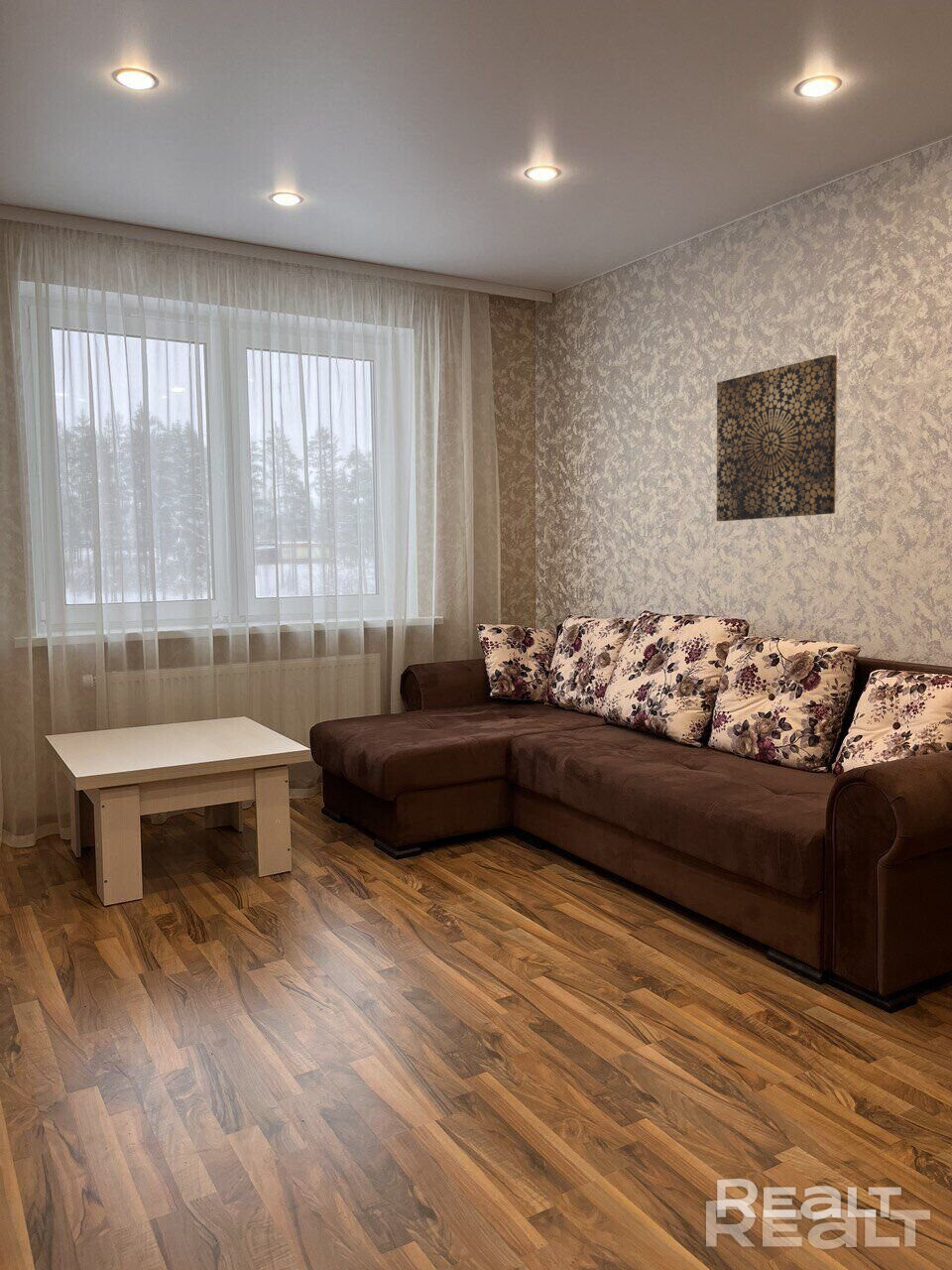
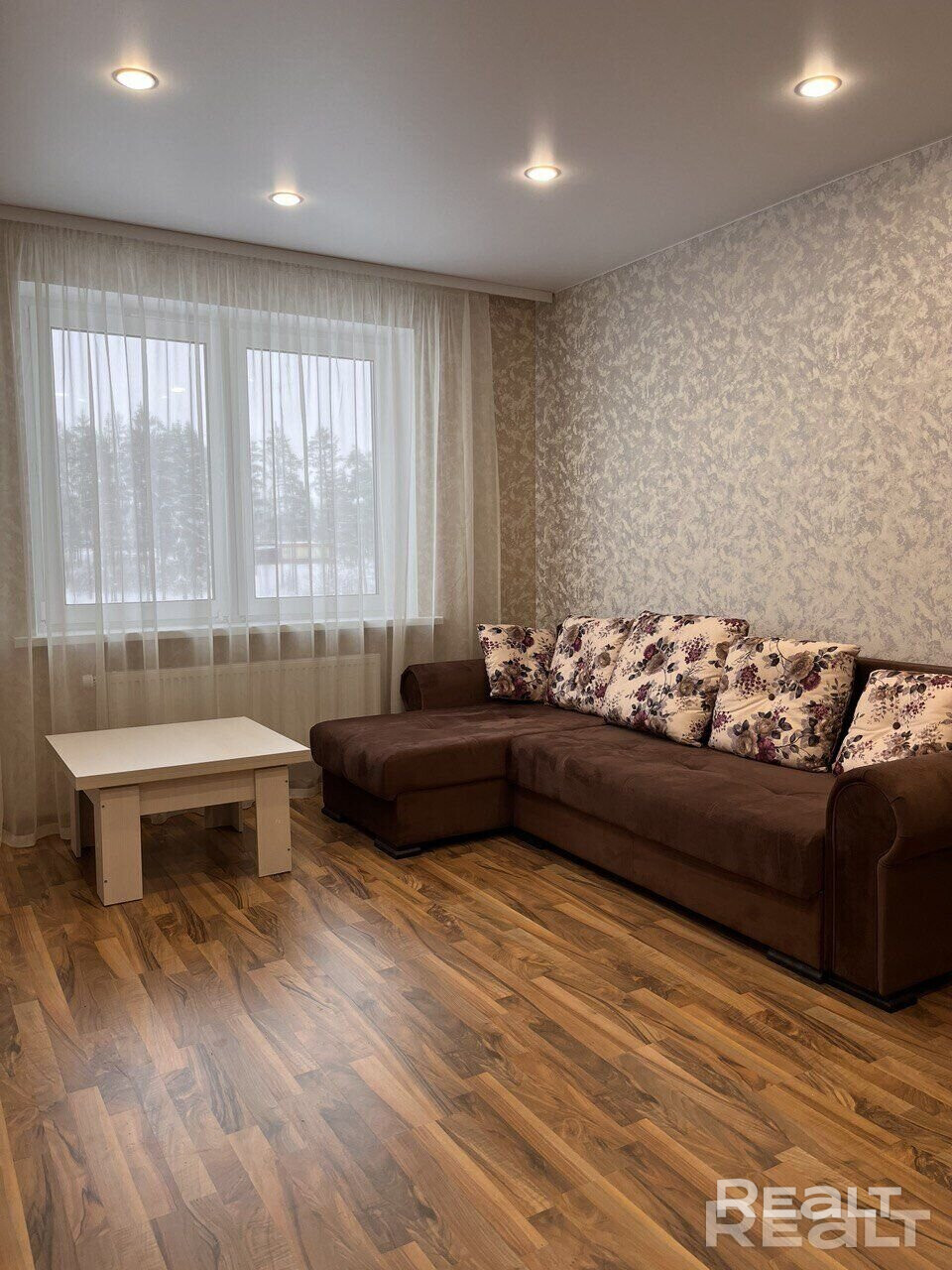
- wall art [716,354,838,522]
